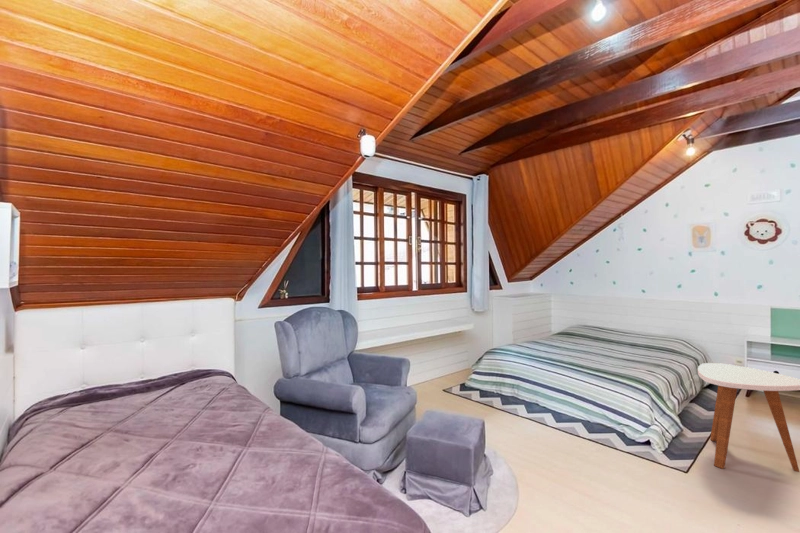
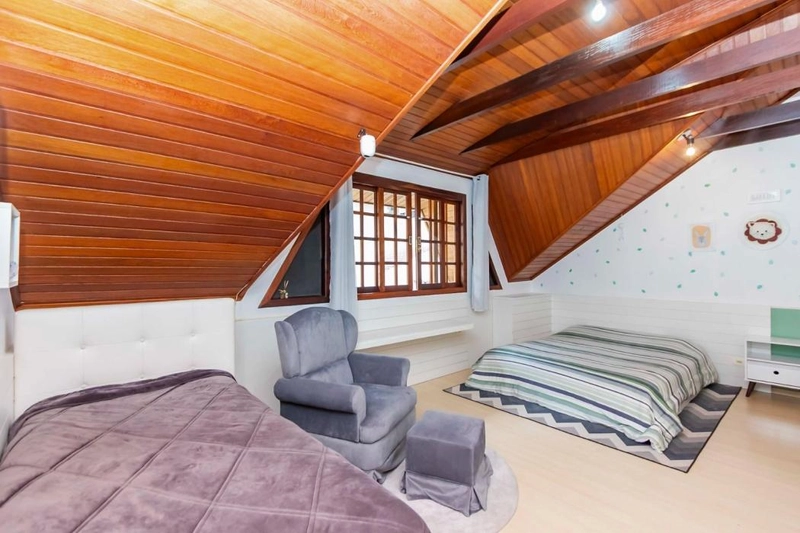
- side table [697,362,800,473]
